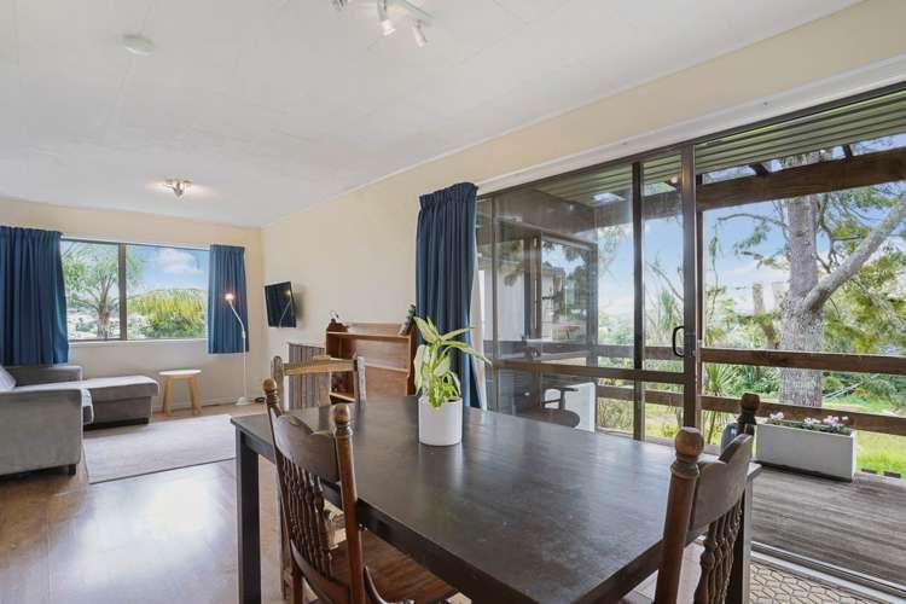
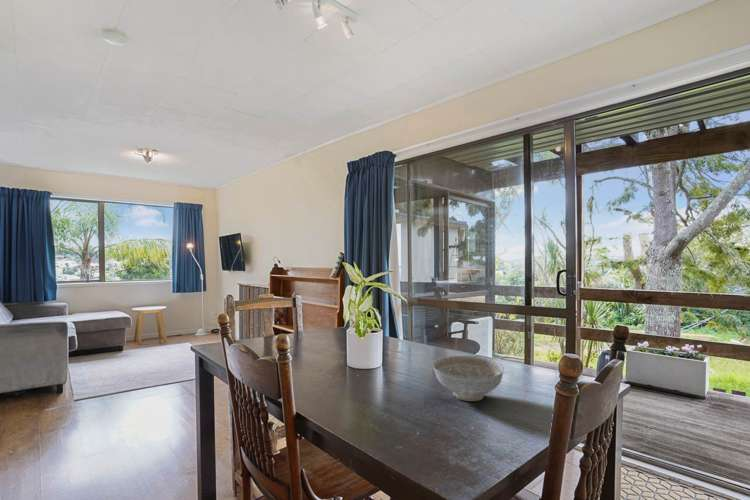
+ decorative bowl [432,355,505,402]
